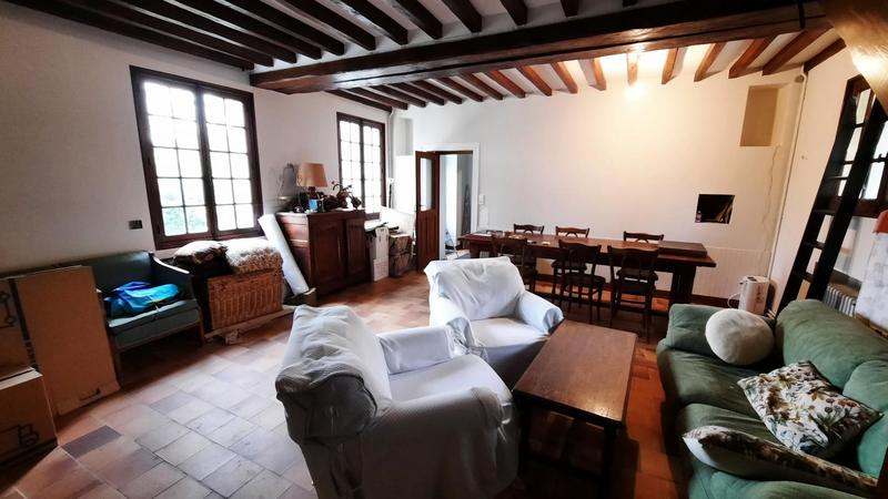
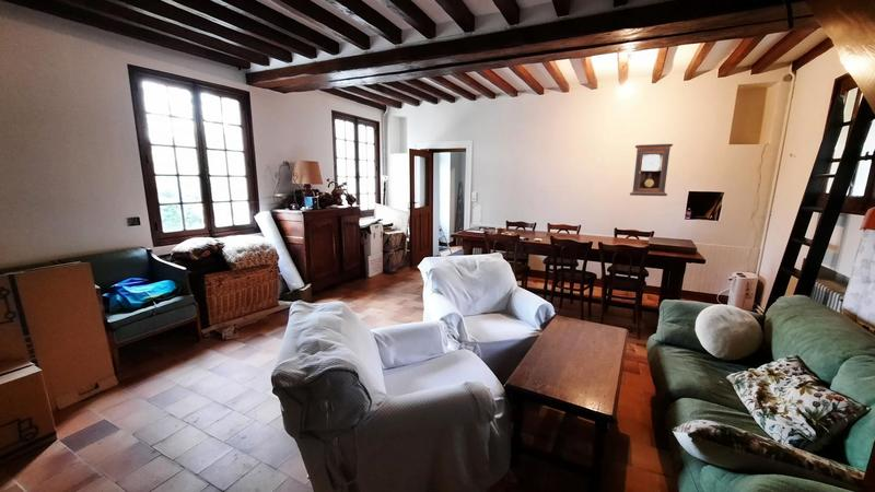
+ pendulum clock [629,143,674,197]
